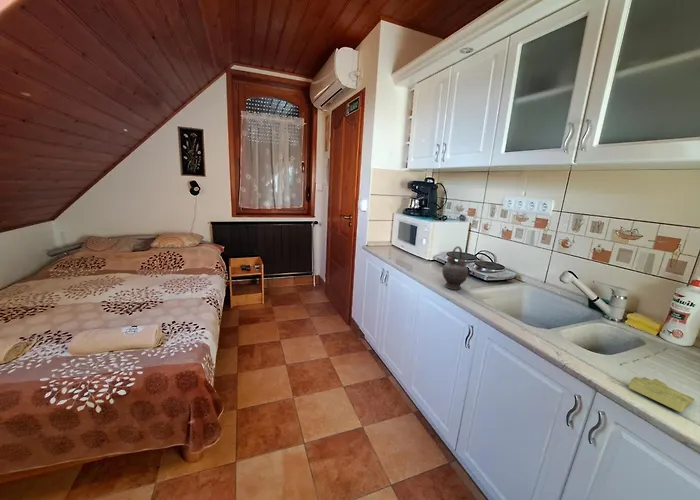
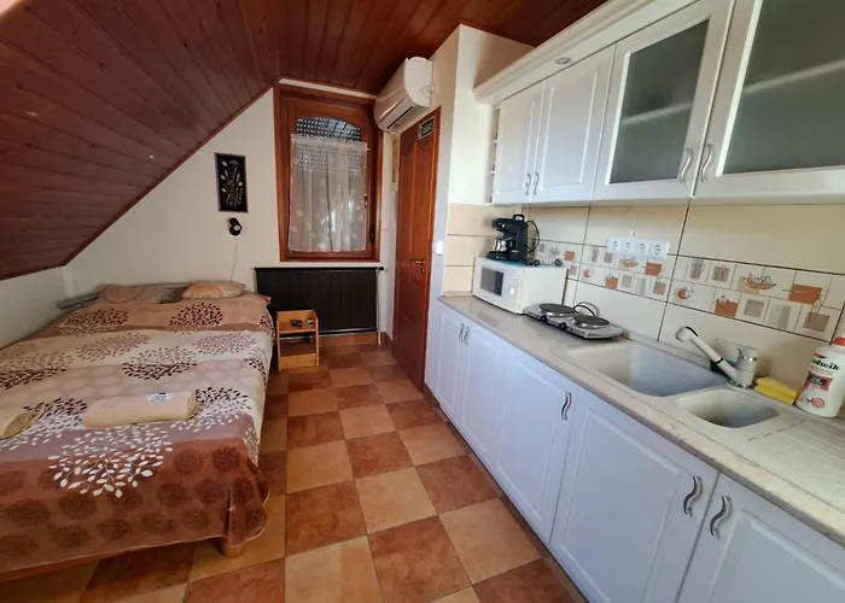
- sponge [628,376,696,413]
- teapot [441,245,470,290]
